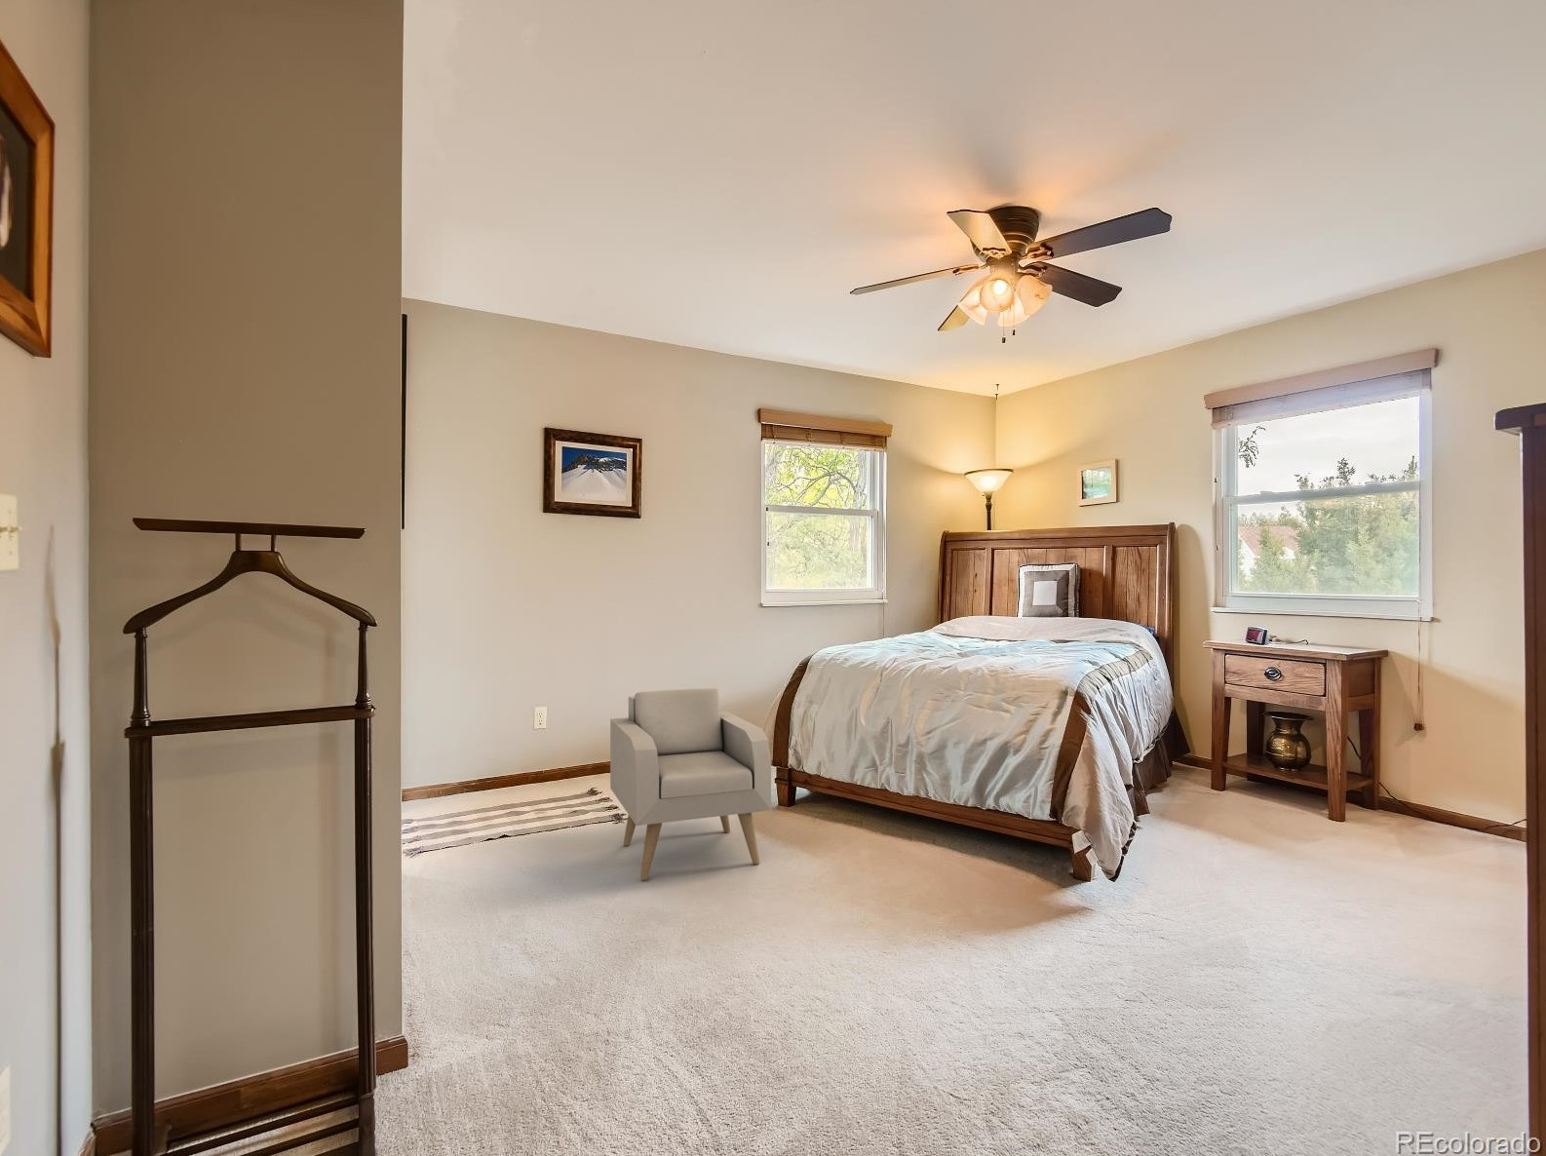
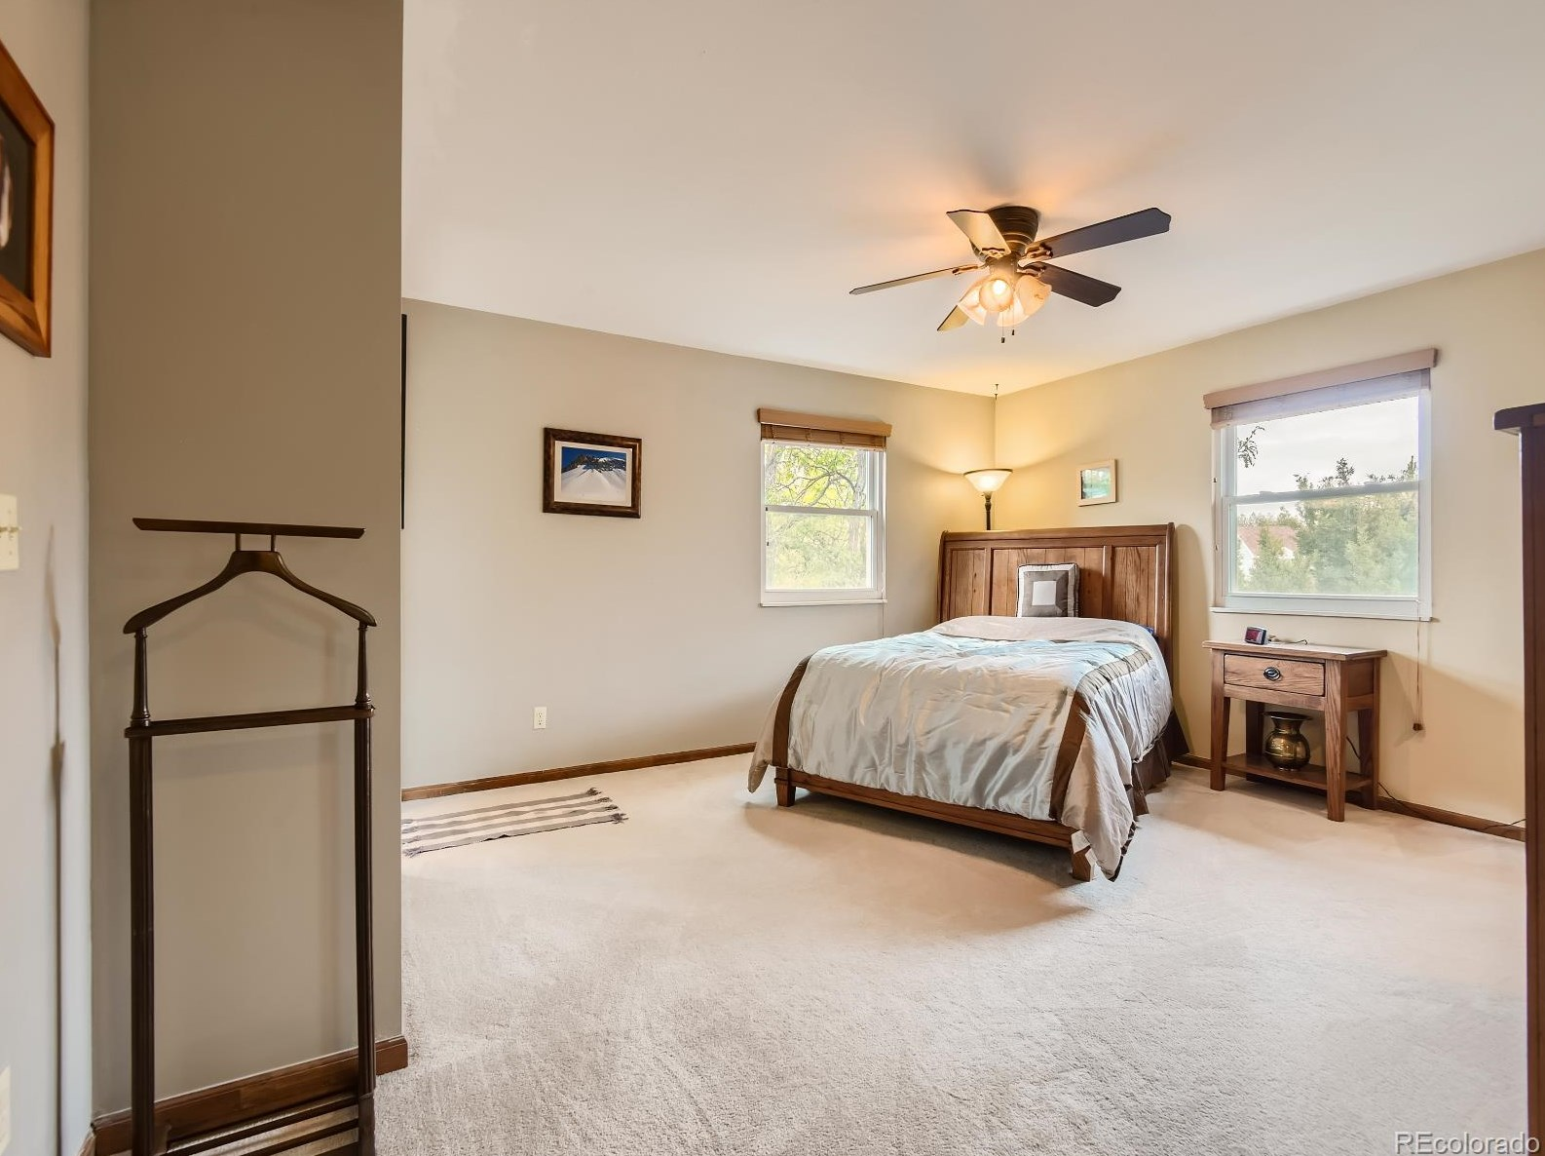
- armchair [610,687,772,882]
